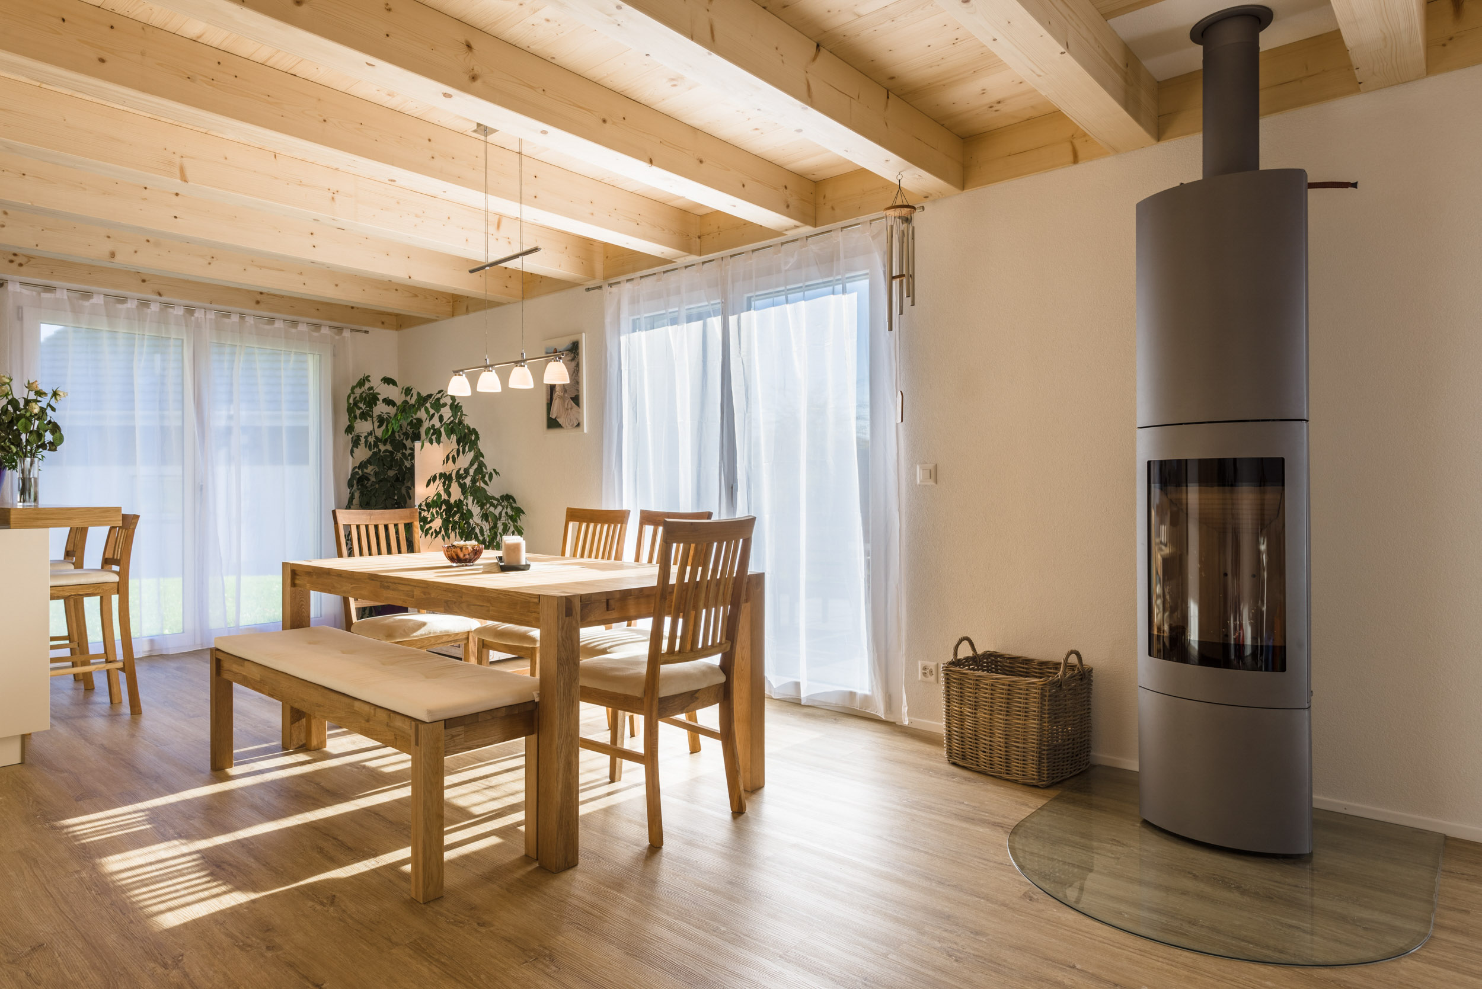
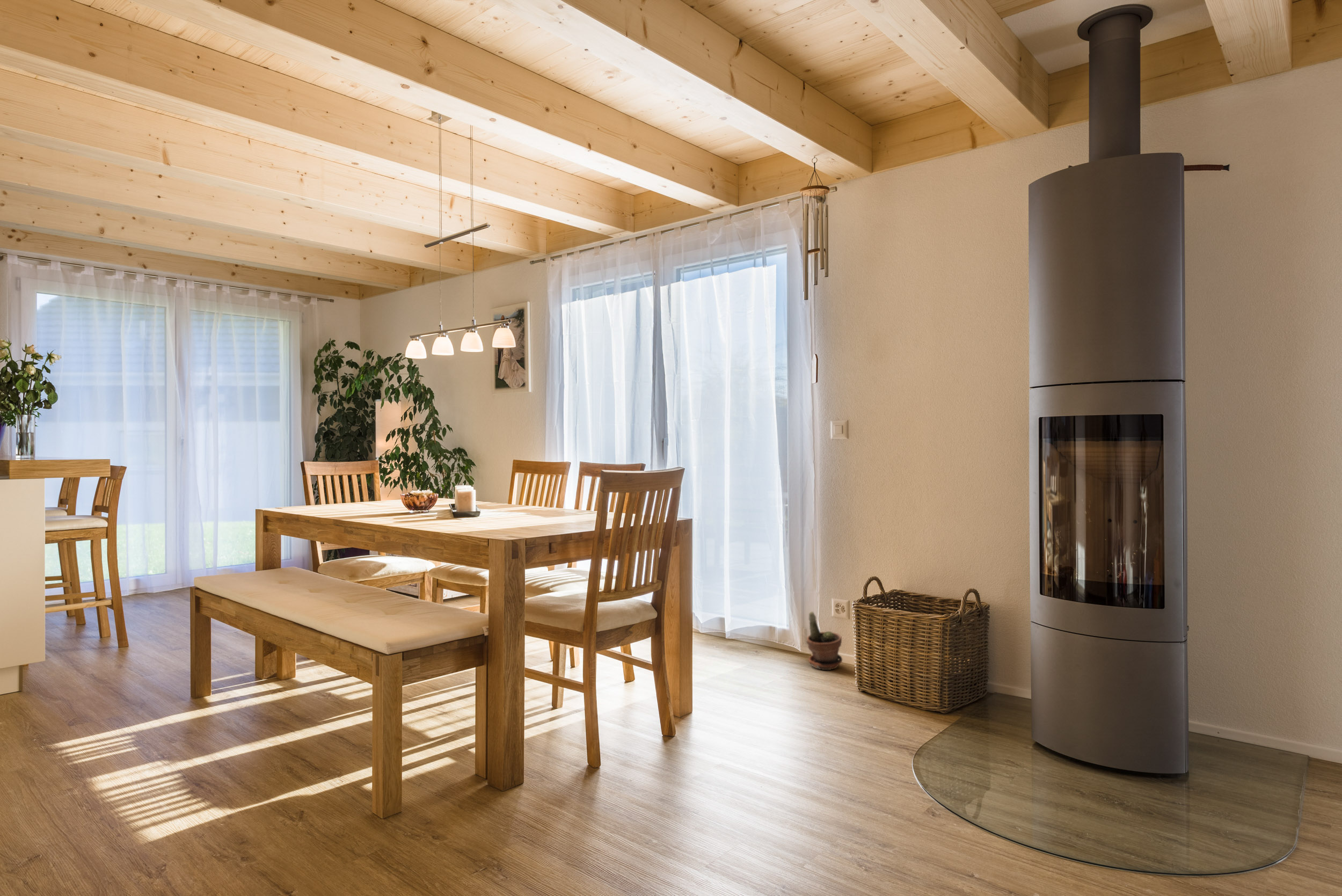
+ potted plant [806,611,843,671]
